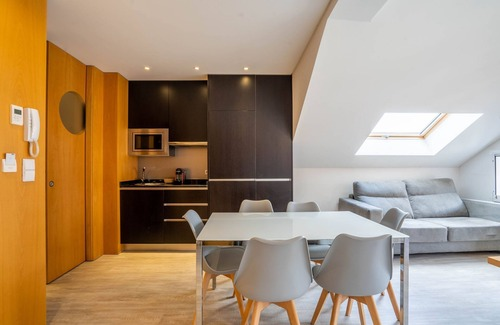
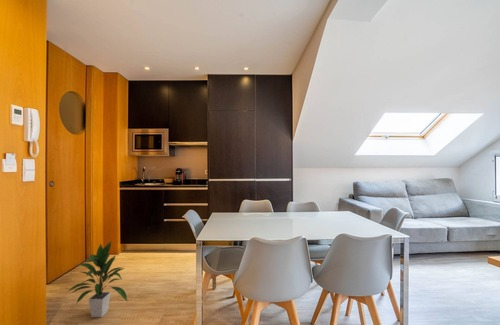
+ indoor plant [66,239,129,318]
